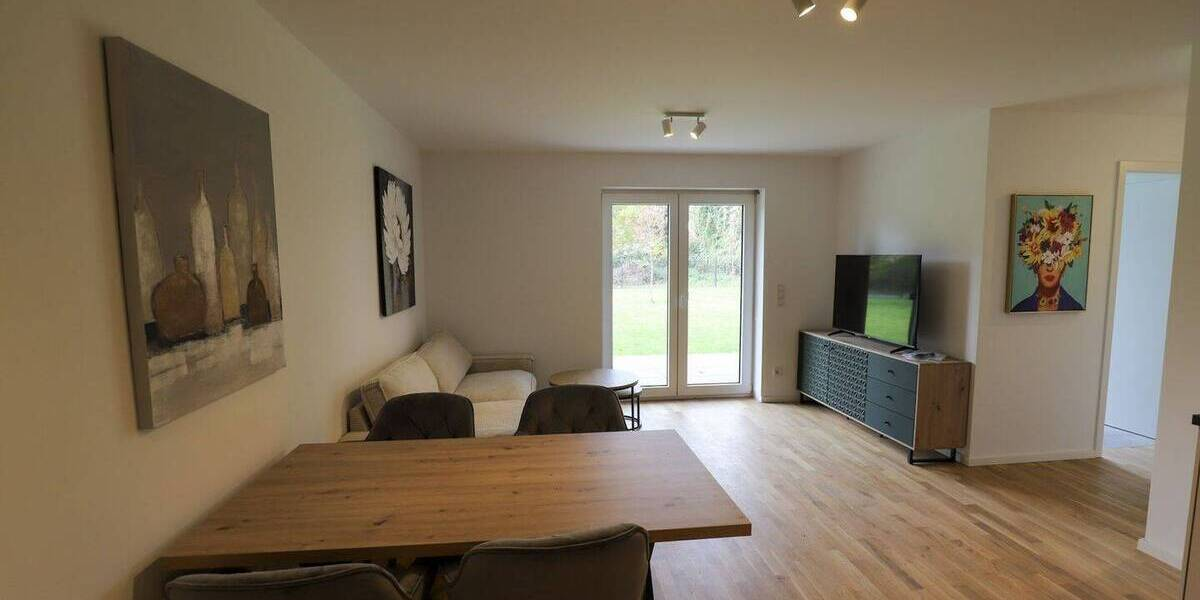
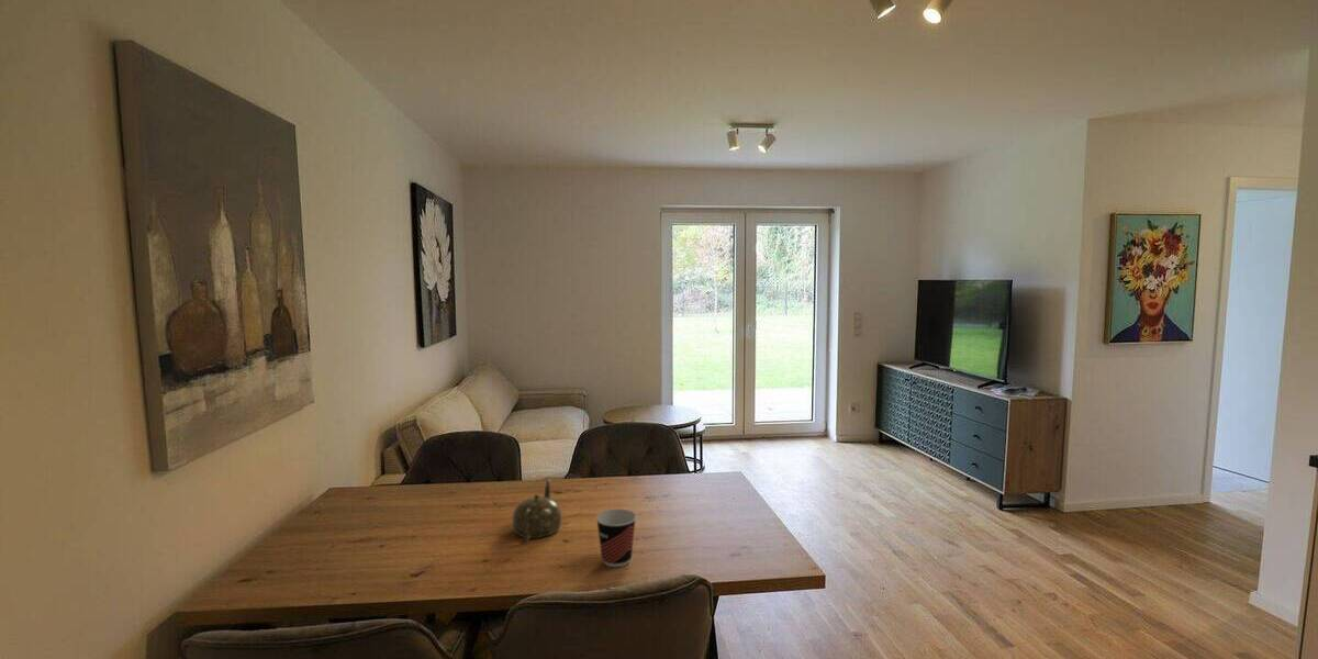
+ teapot [511,478,562,543]
+ cup [595,507,637,568]
